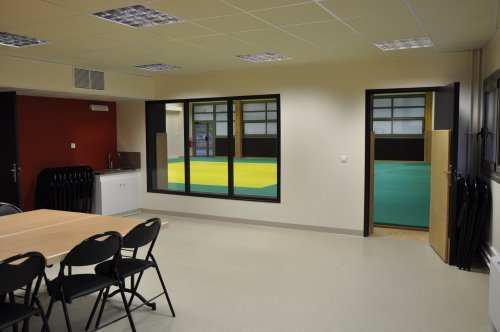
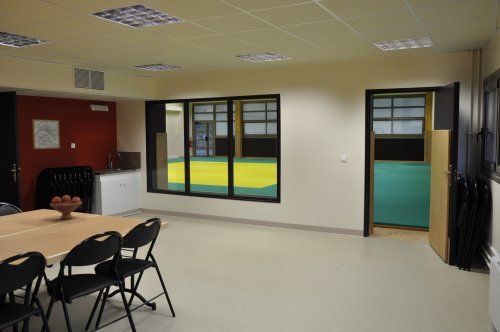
+ fruit bowl [49,194,83,220]
+ wall art [32,119,61,150]
